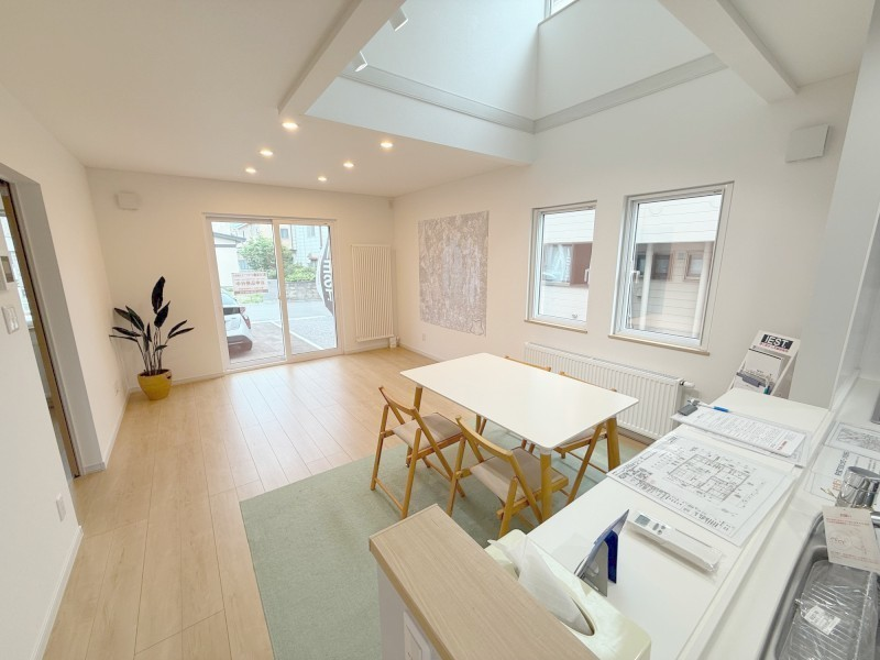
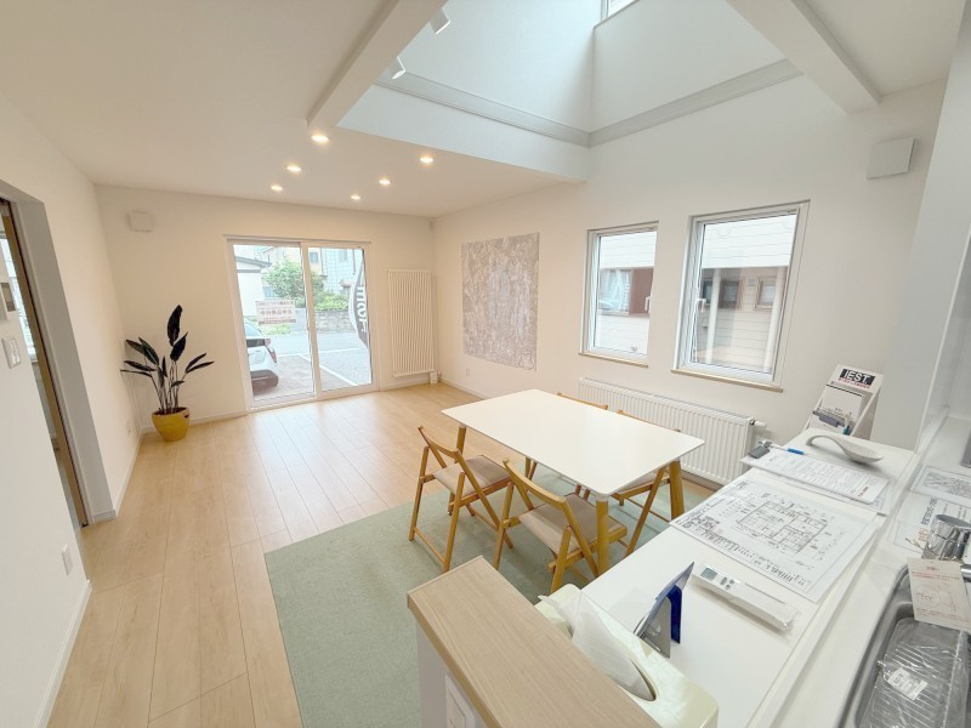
+ spoon rest [805,432,885,463]
